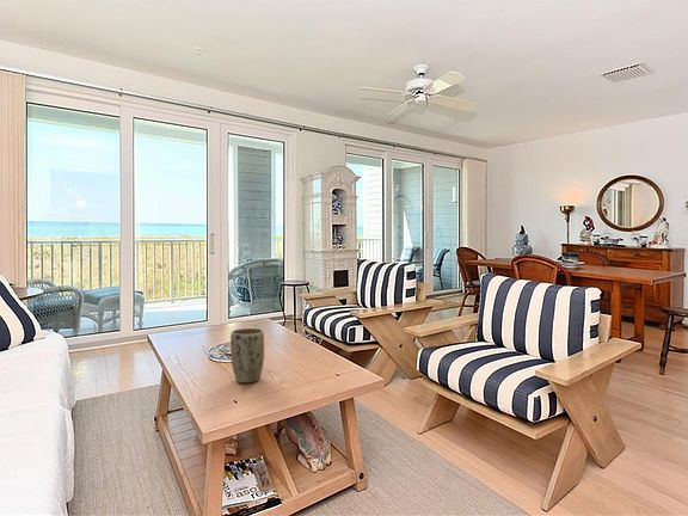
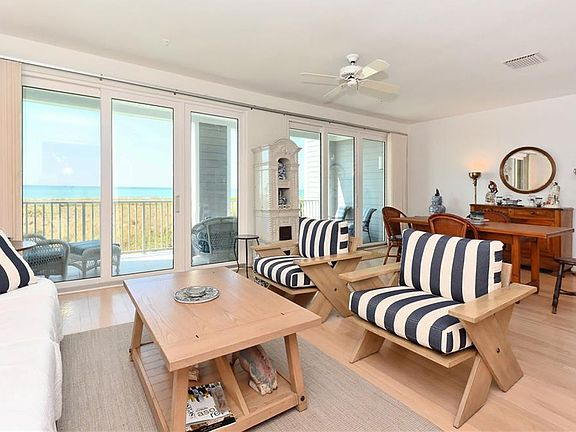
- plant pot [229,327,265,383]
